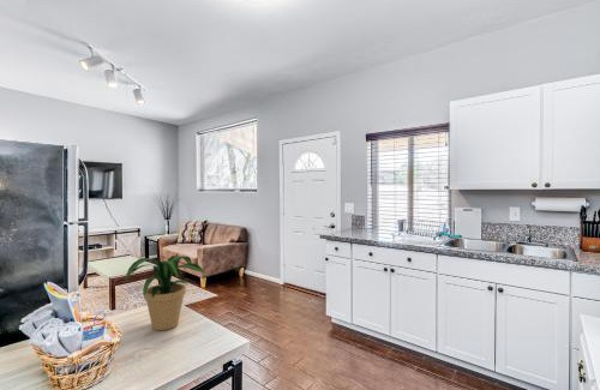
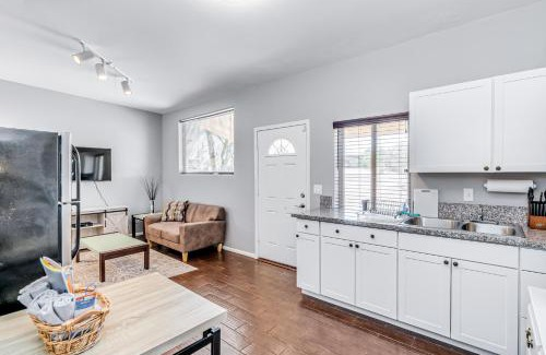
- potted plant [125,254,208,331]
